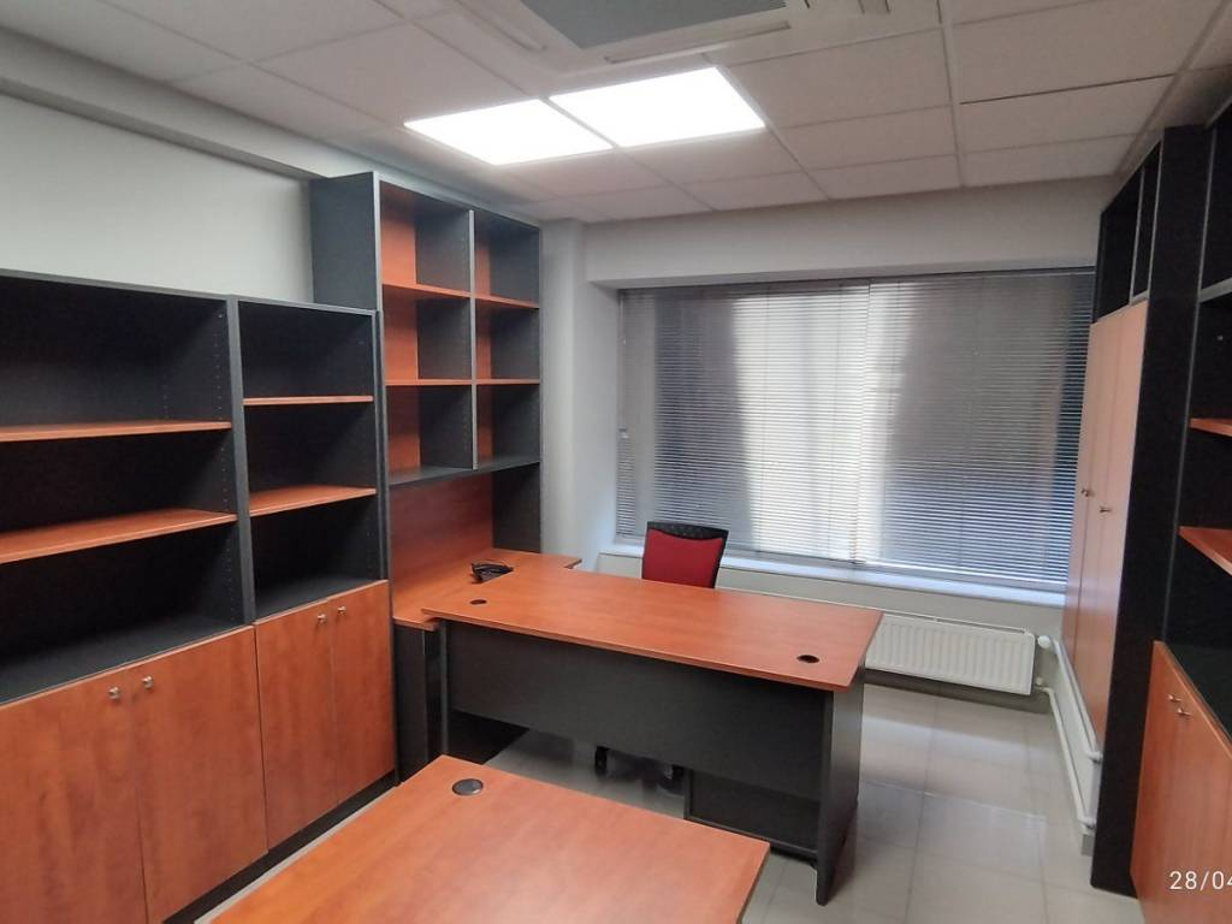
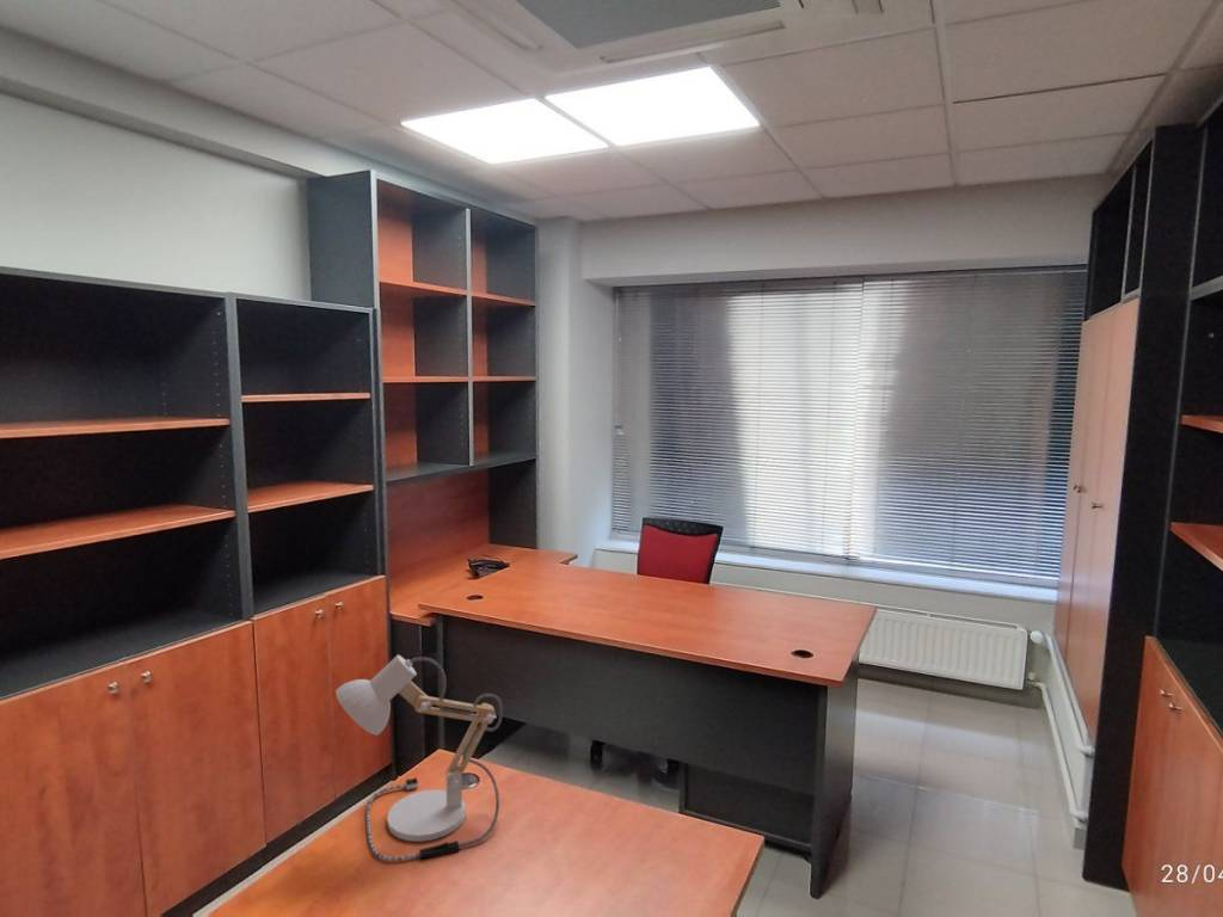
+ desk lamp [334,654,504,862]
